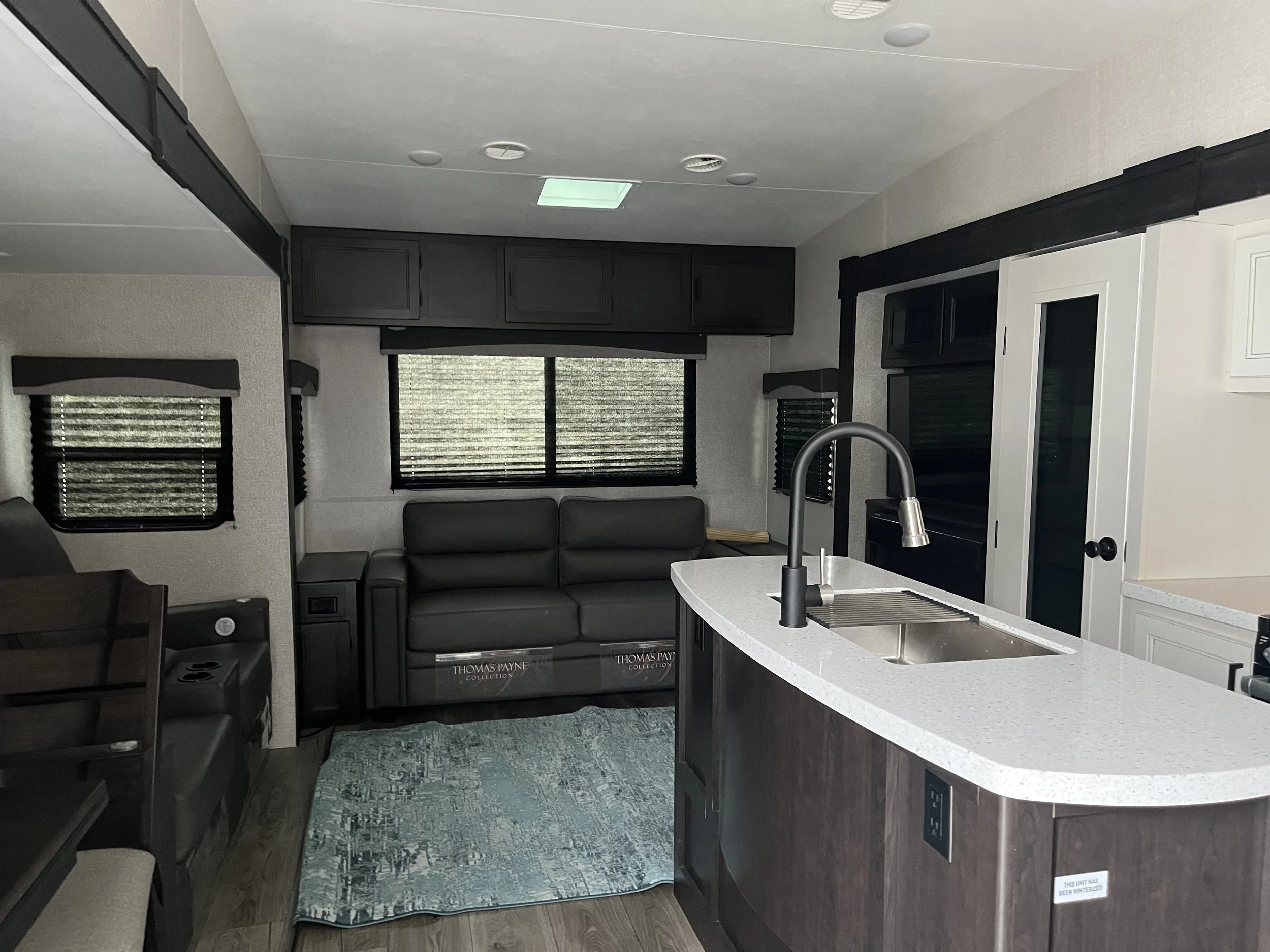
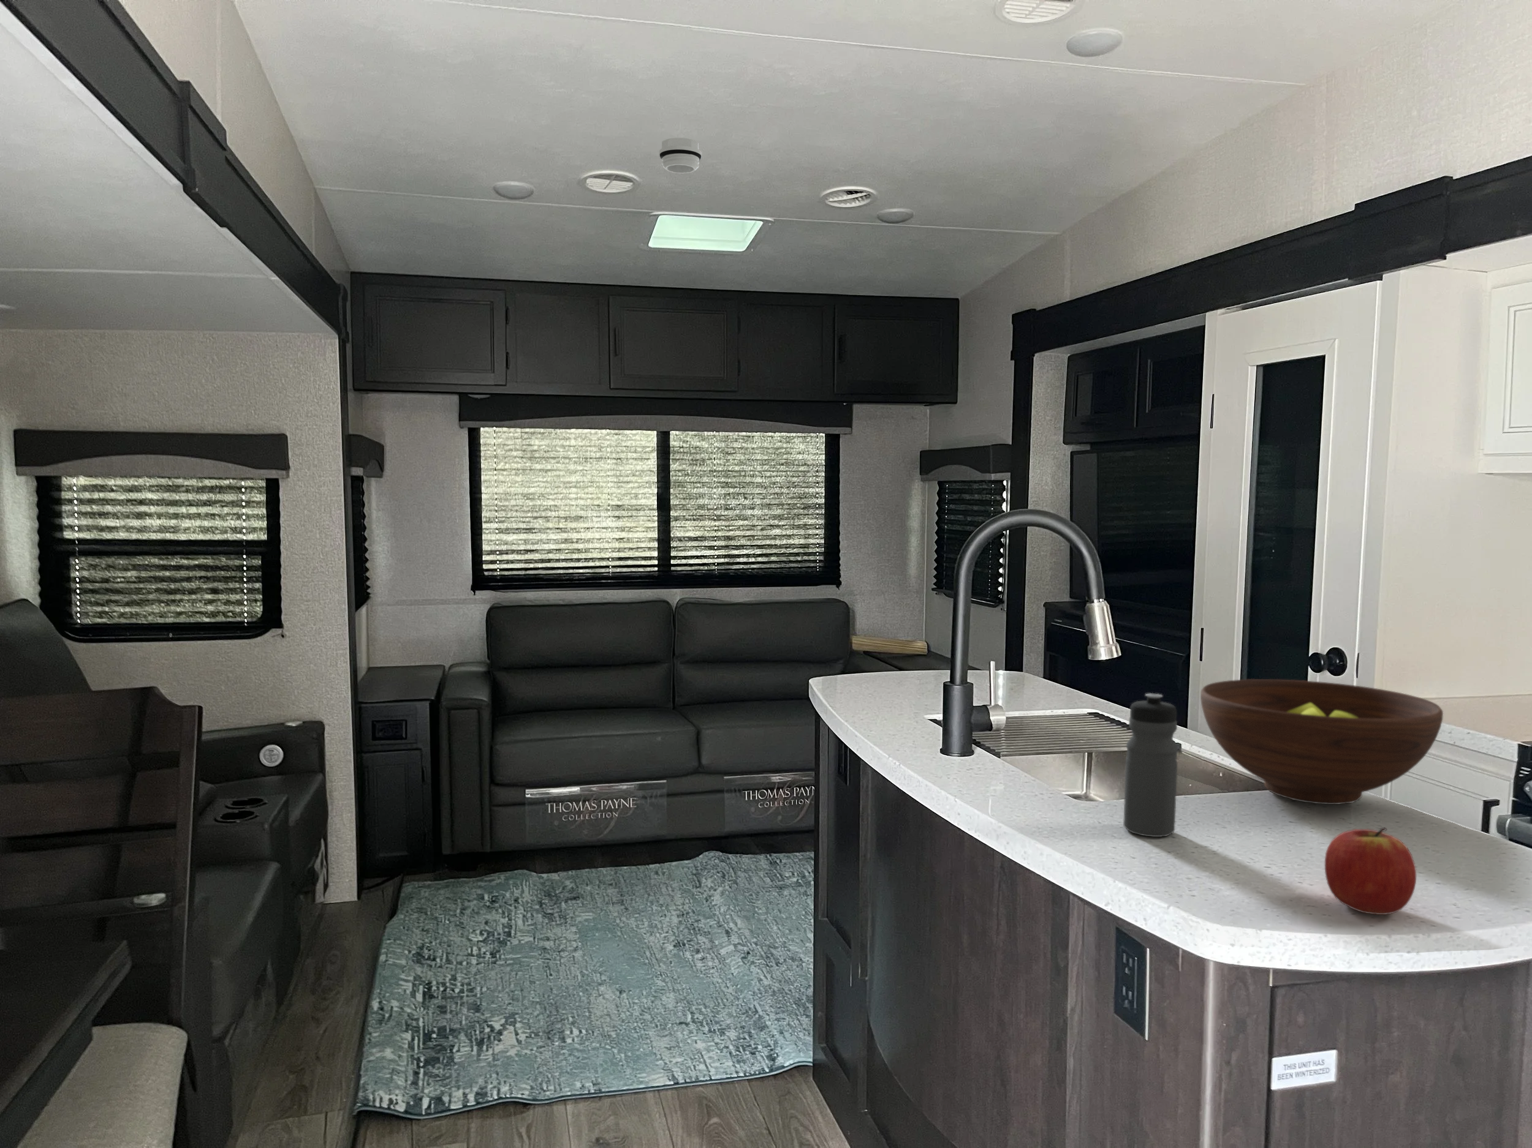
+ apple [1325,826,1416,915]
+ fruit bowl [1200,679,1444,806]
+ smoke detector [659,137,702,174]
+ water bottle [1123,692,1179,838]
